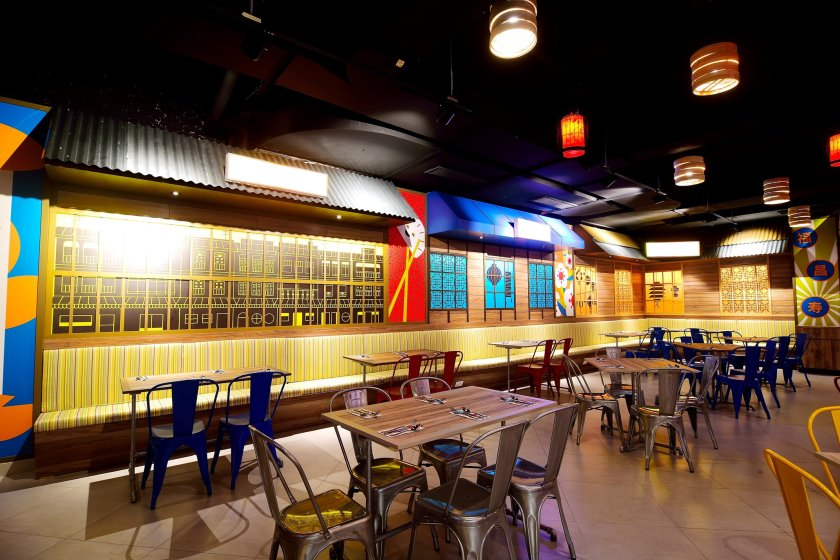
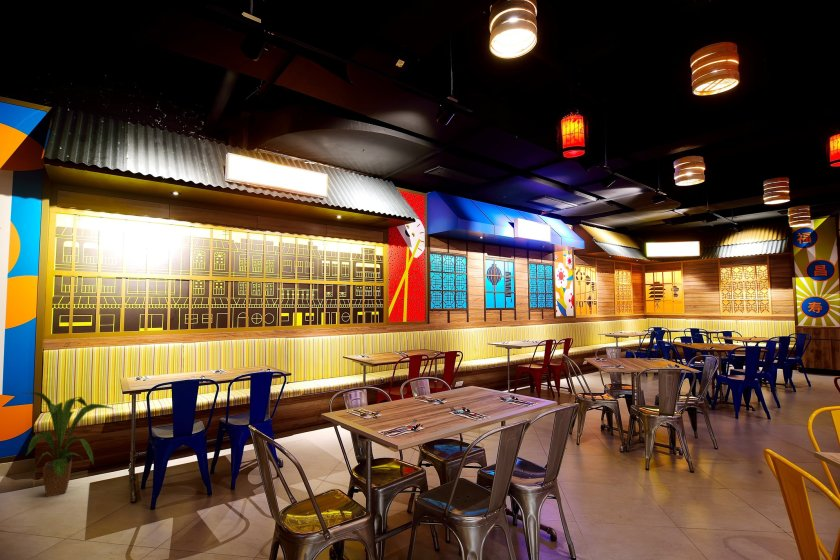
+ house plant [24,391,115,498]
